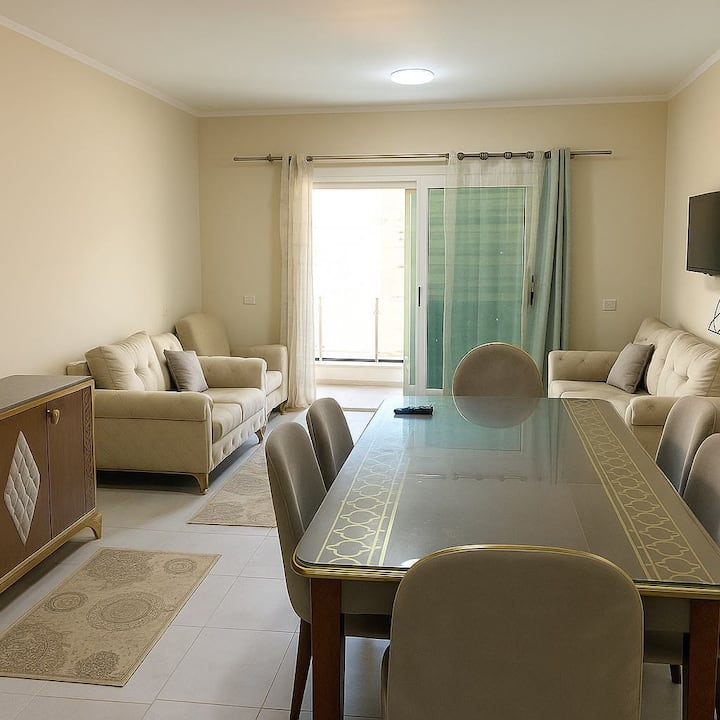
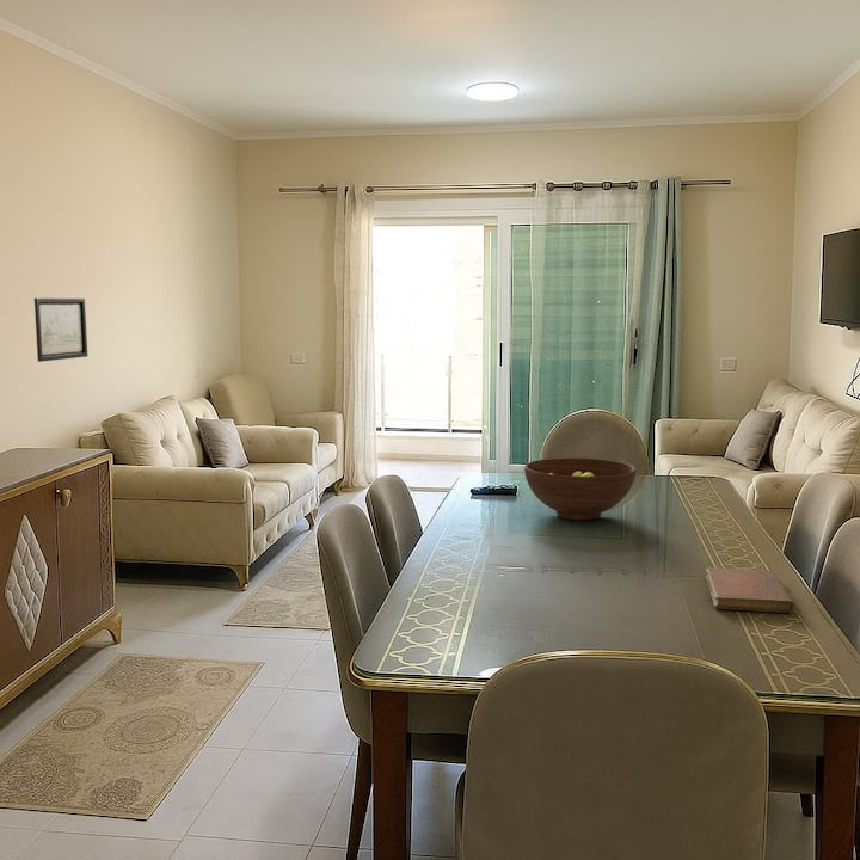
+ notebook [705,566,796,614]
+ wall art [33,296,88,363]
+ fruit bowl [523,456,637,521]
